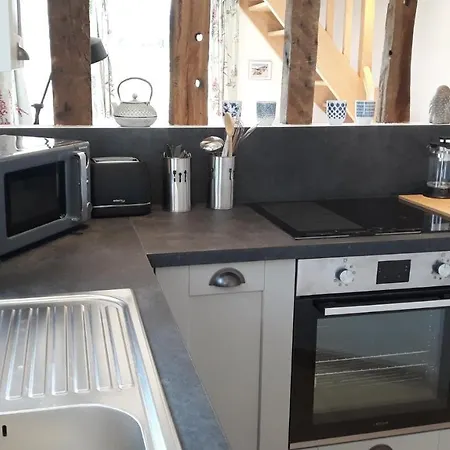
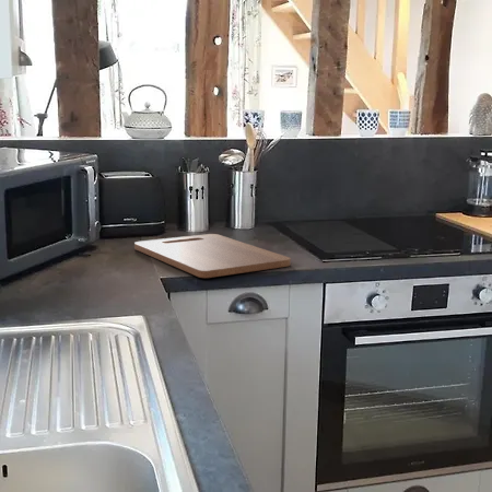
+ cutting board [133,233,292,279]
